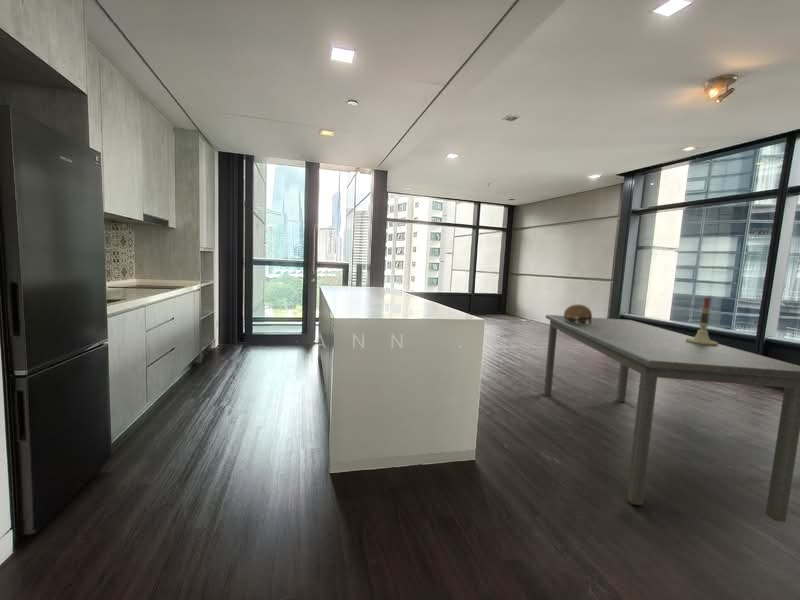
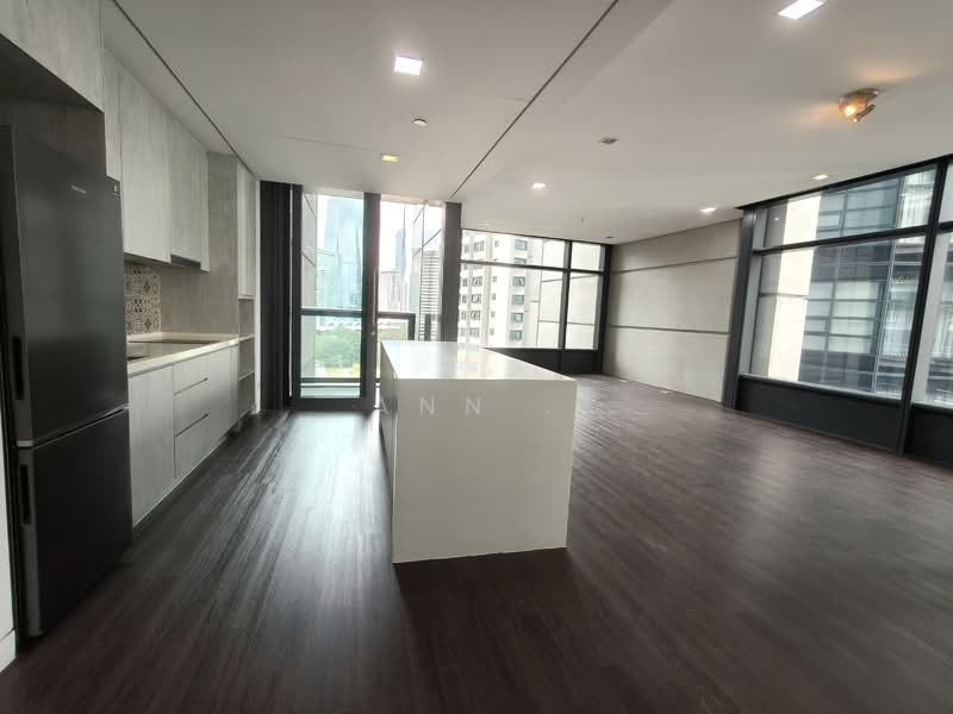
- decorative bowl [563,304,593,325]
- dining table [543,314,800,523]
- candlestick [686,296,719,346]
